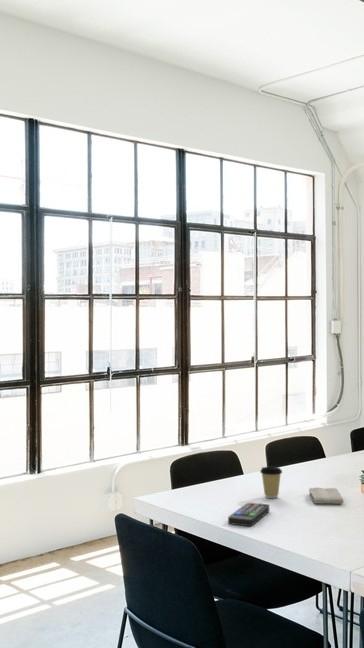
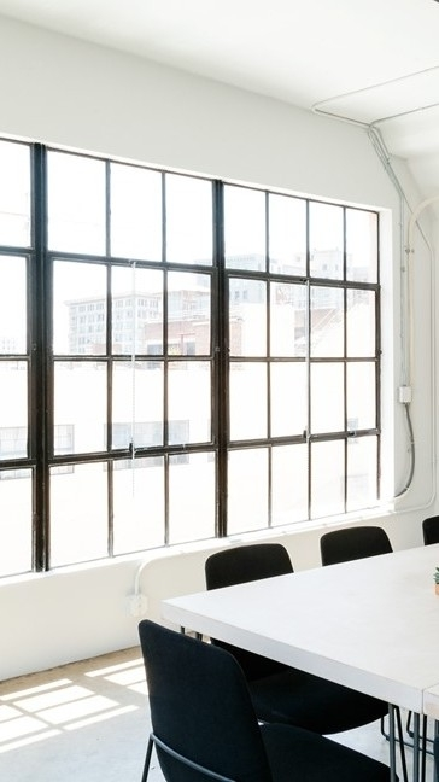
- washcloth [308,487,345,505]
- remote control [227,501,270,527]
- coffee cup [259,466,283,499]
